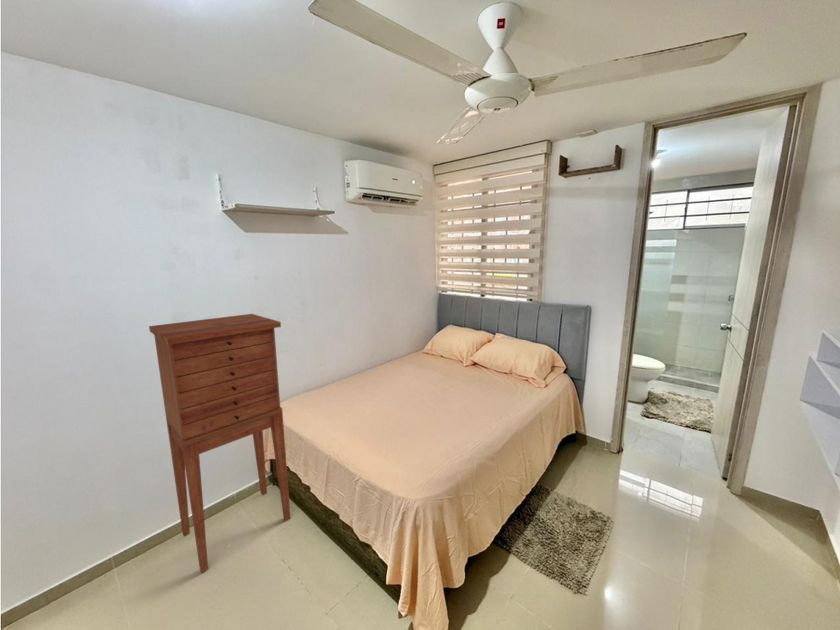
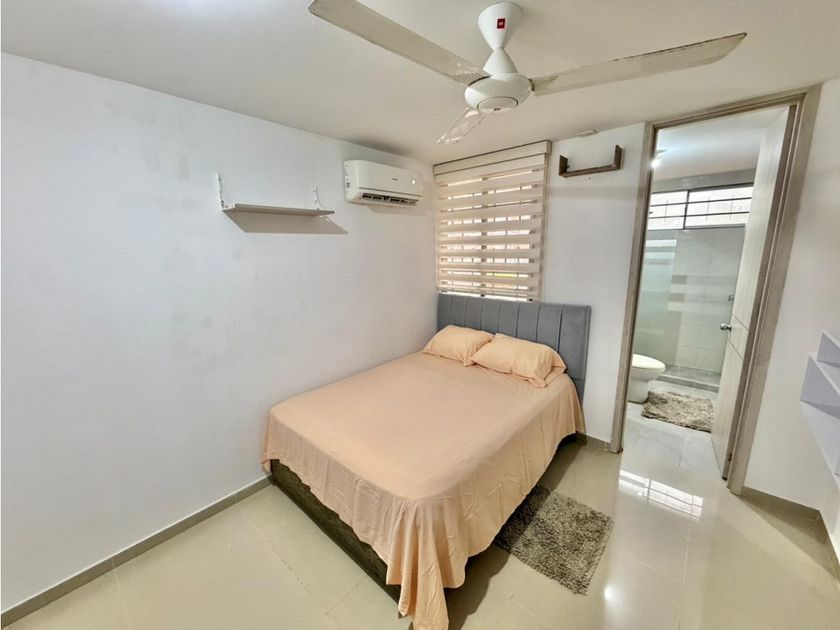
- cabinet [148,313,292,574]
